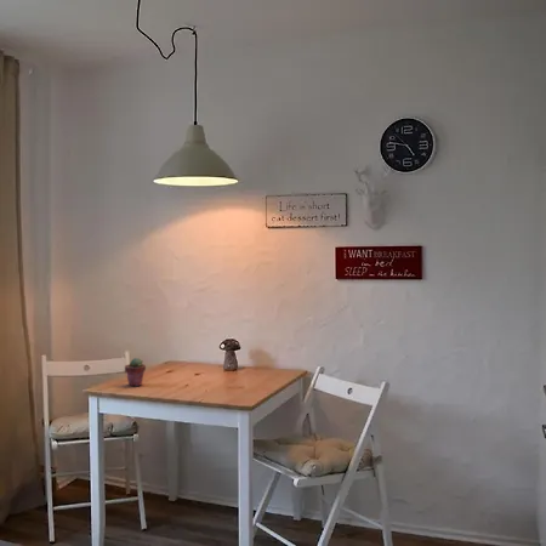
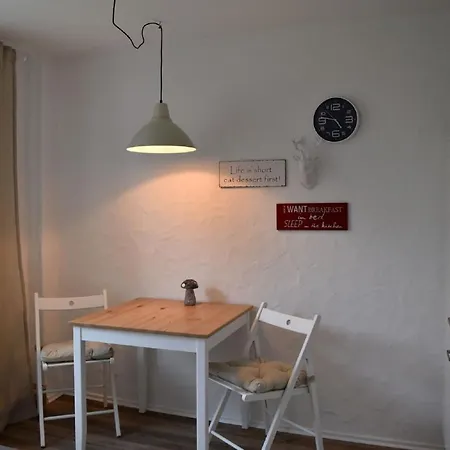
- potted succulent [124,357,147,387]
